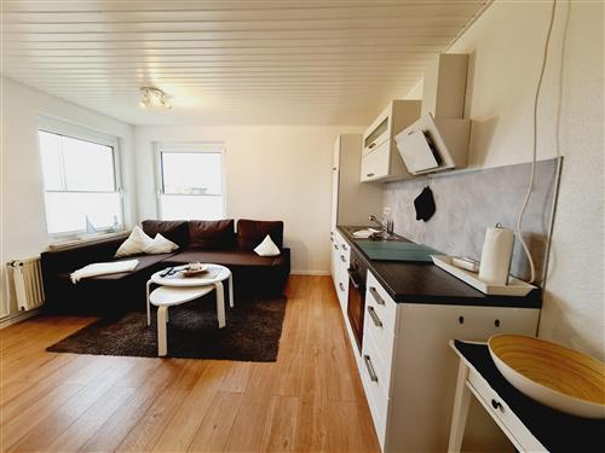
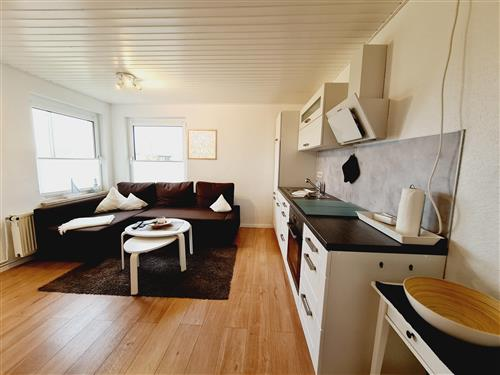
+ wall art [186,128,218,161]
